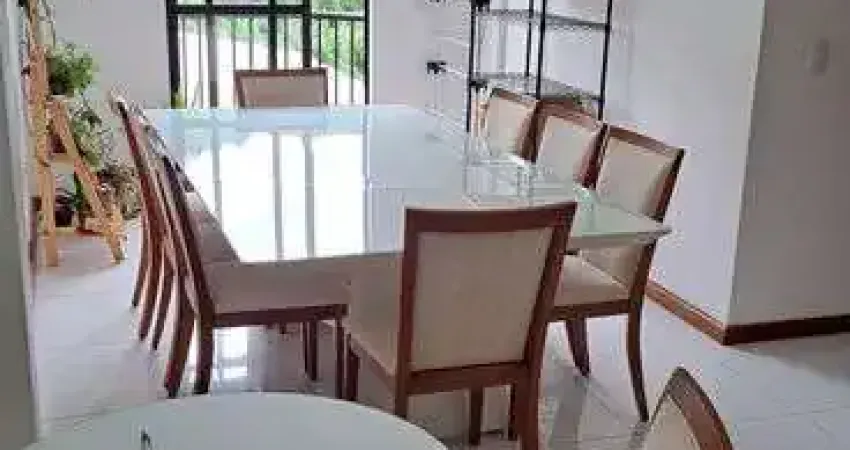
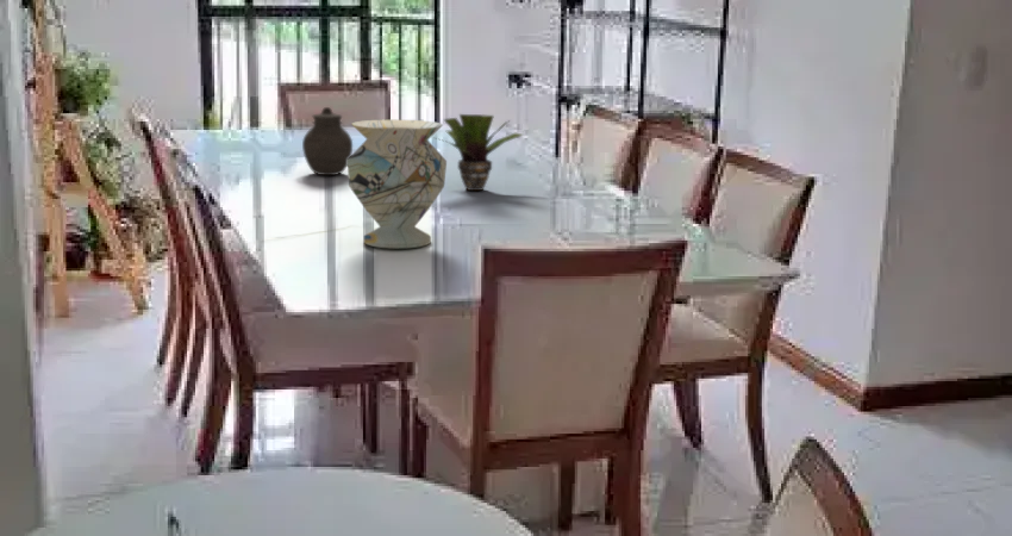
+ decorative vase [346,119,448,249]
+ potted plant [431,113,525,192]
+ jar [301,106,354,176]
